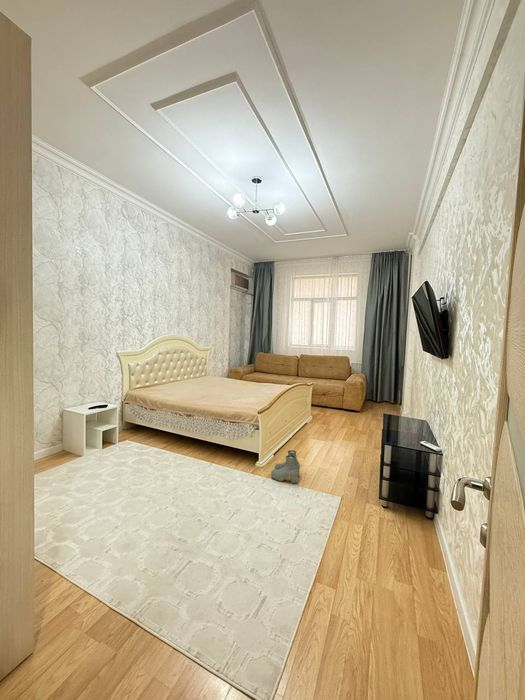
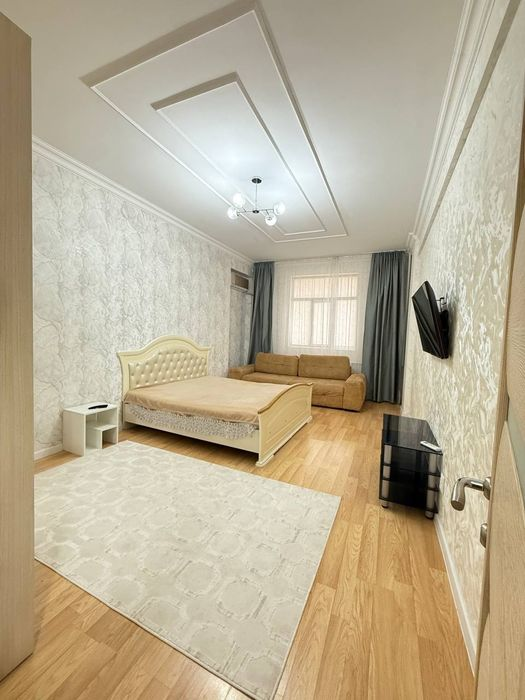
- boots [270,449,301,484]
